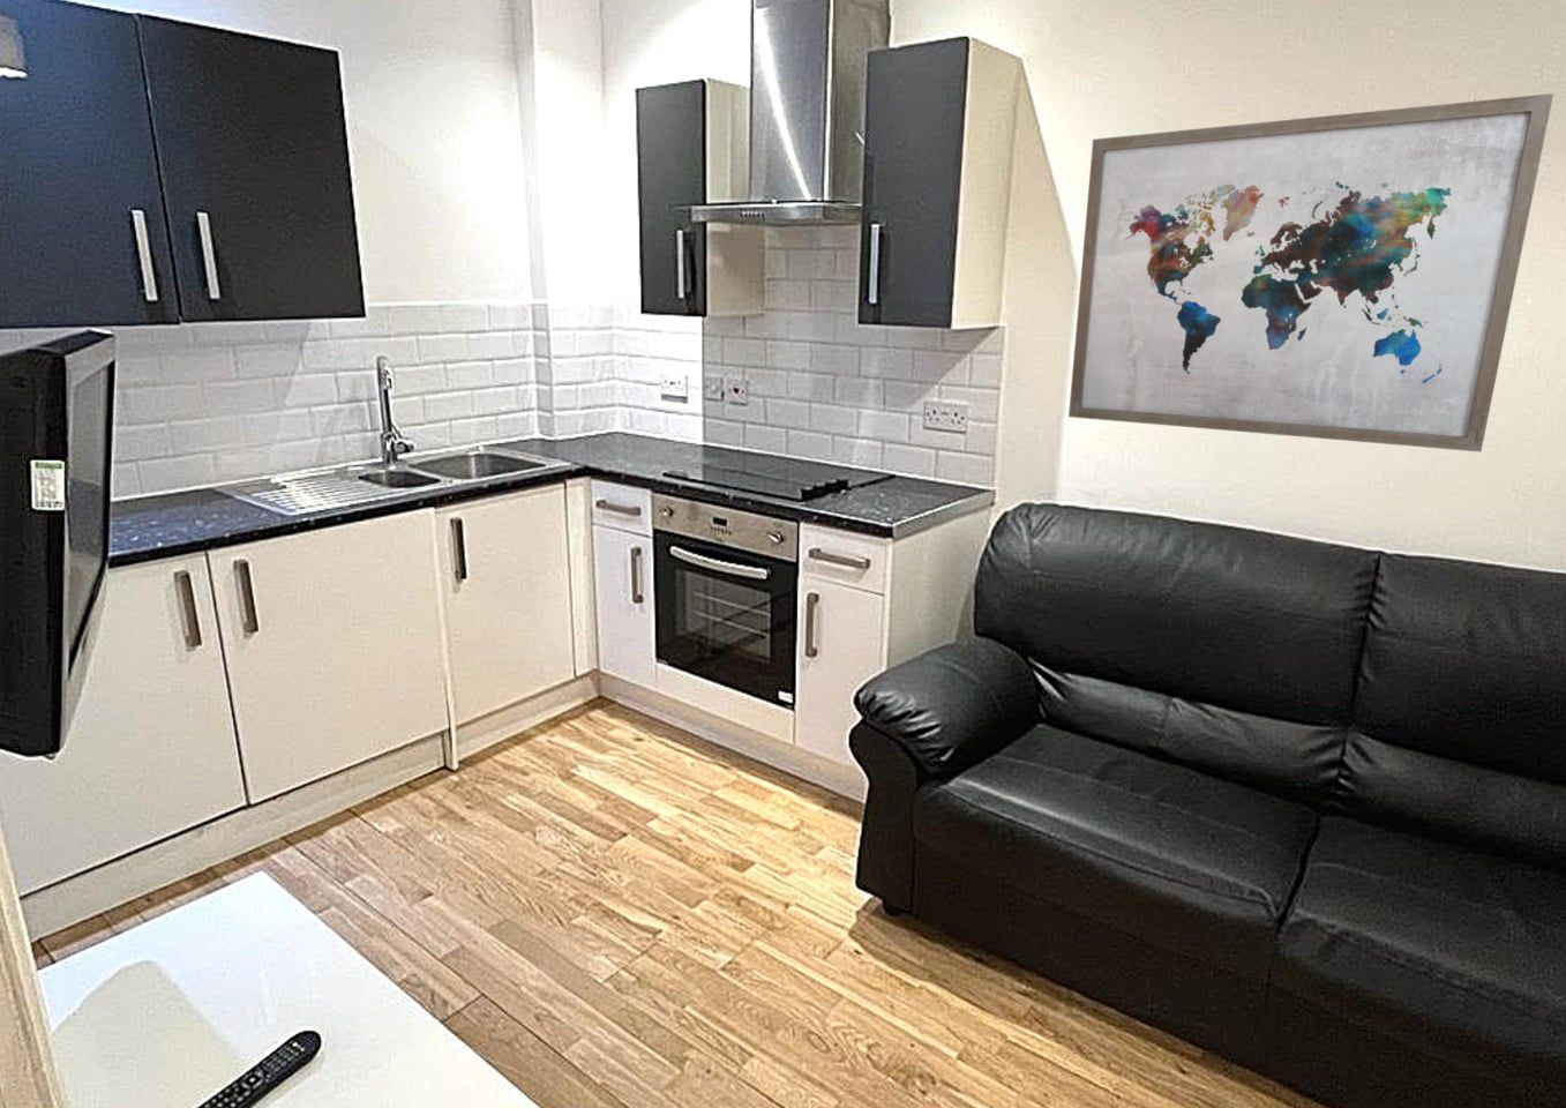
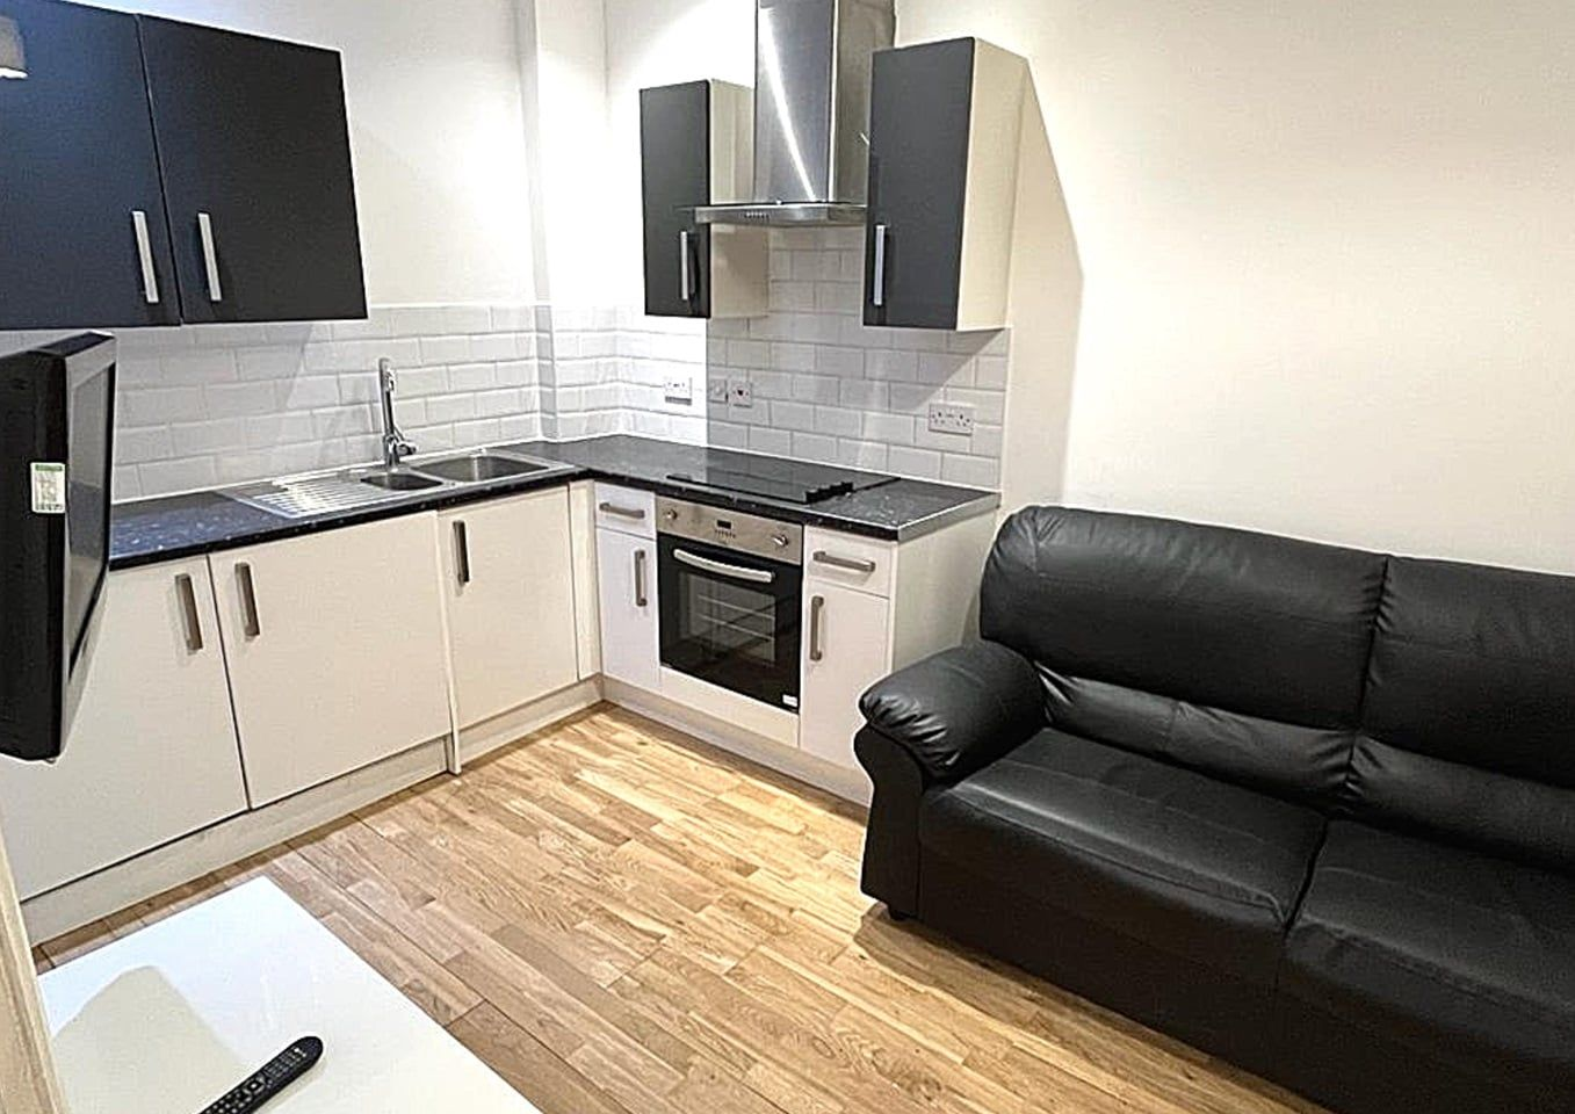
- wall art [1067,92,1554,452]
